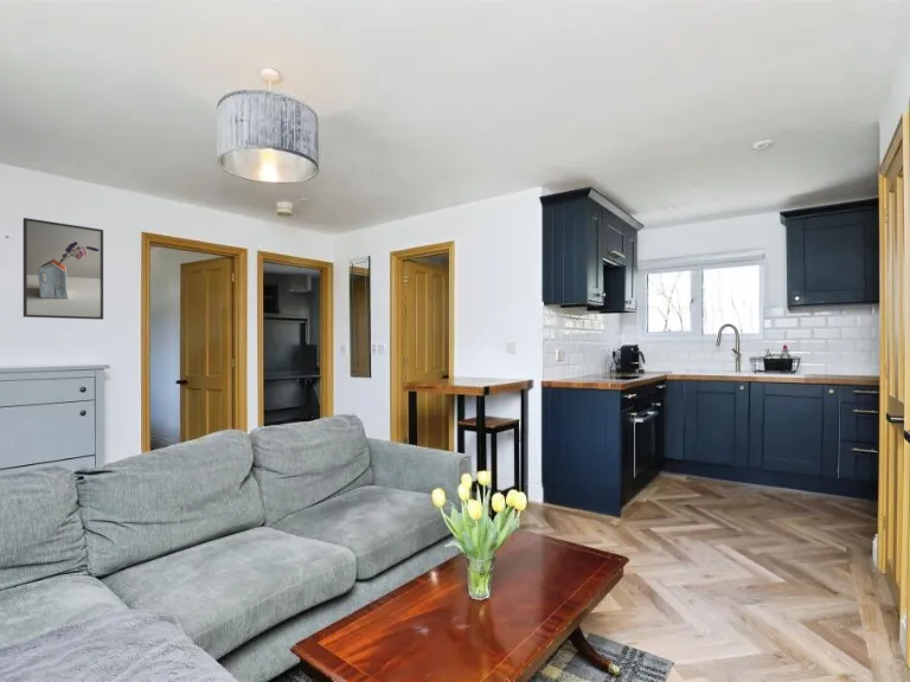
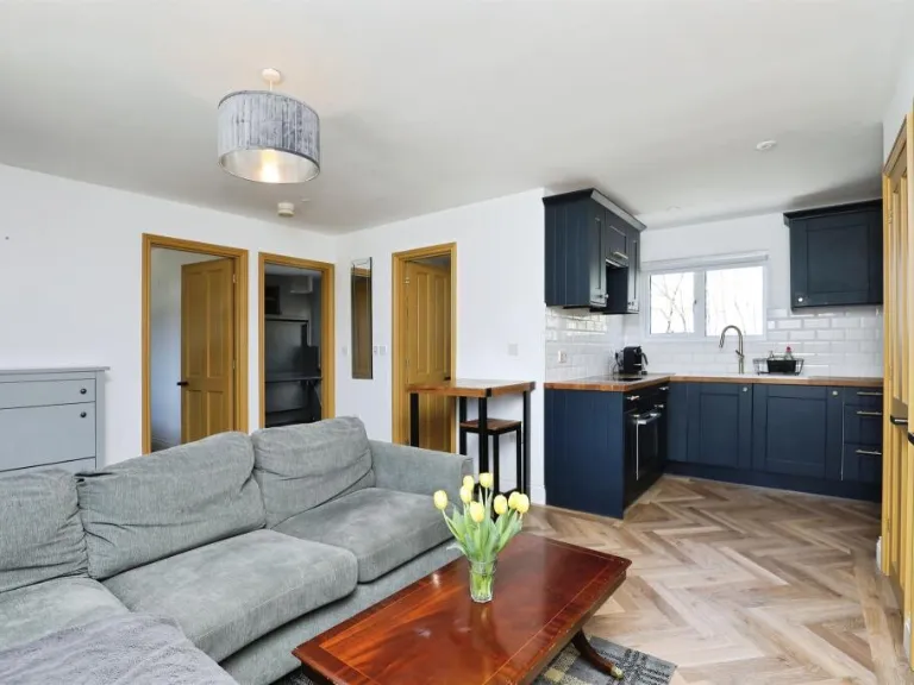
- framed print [23,217,104,321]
